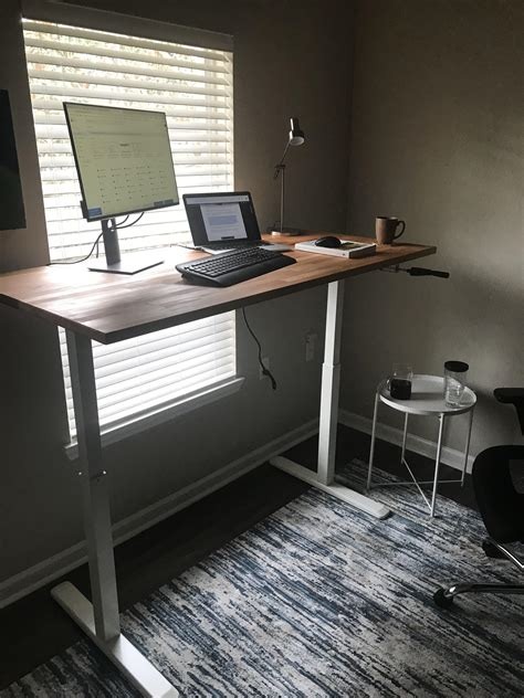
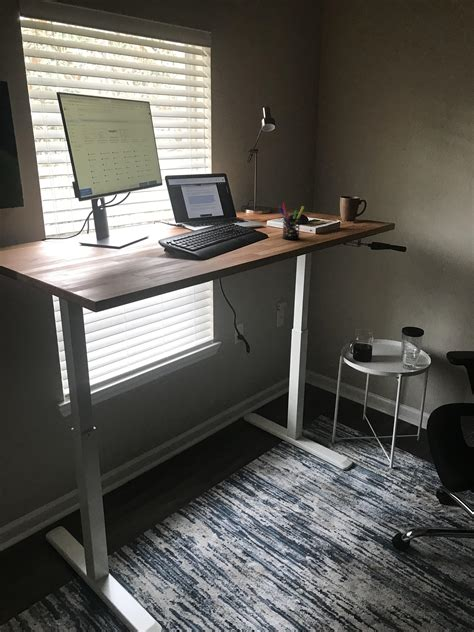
+ pen holder [278,202,305,241]
